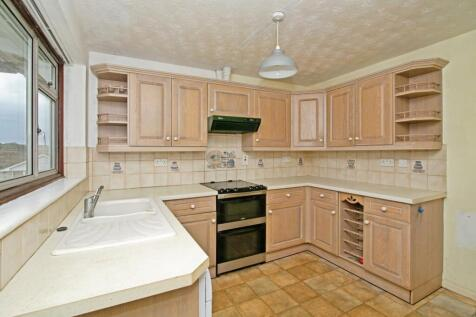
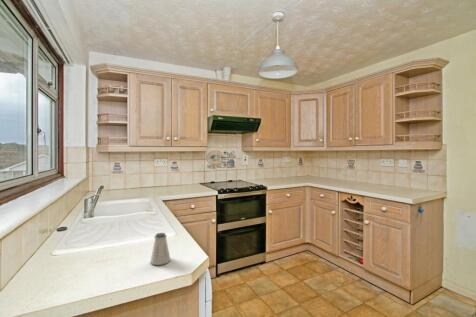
+ saltshaker [149,232,171,266]
